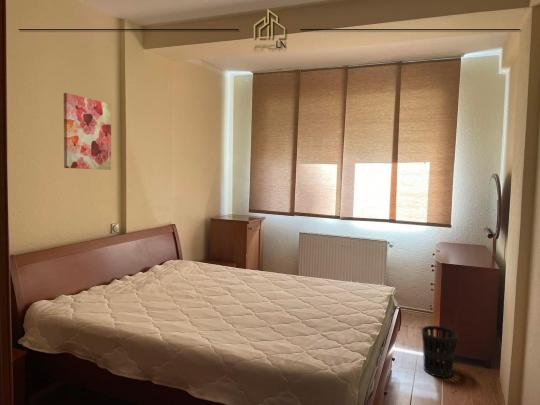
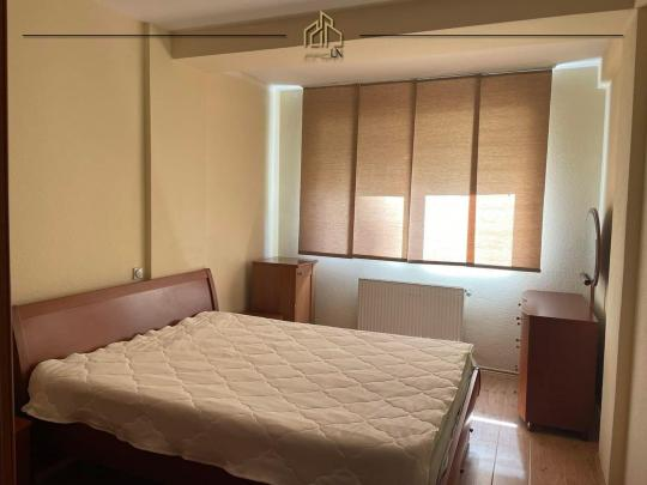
- wastebasket [421,325,459,378]
- wall art [63,92,112,171]
